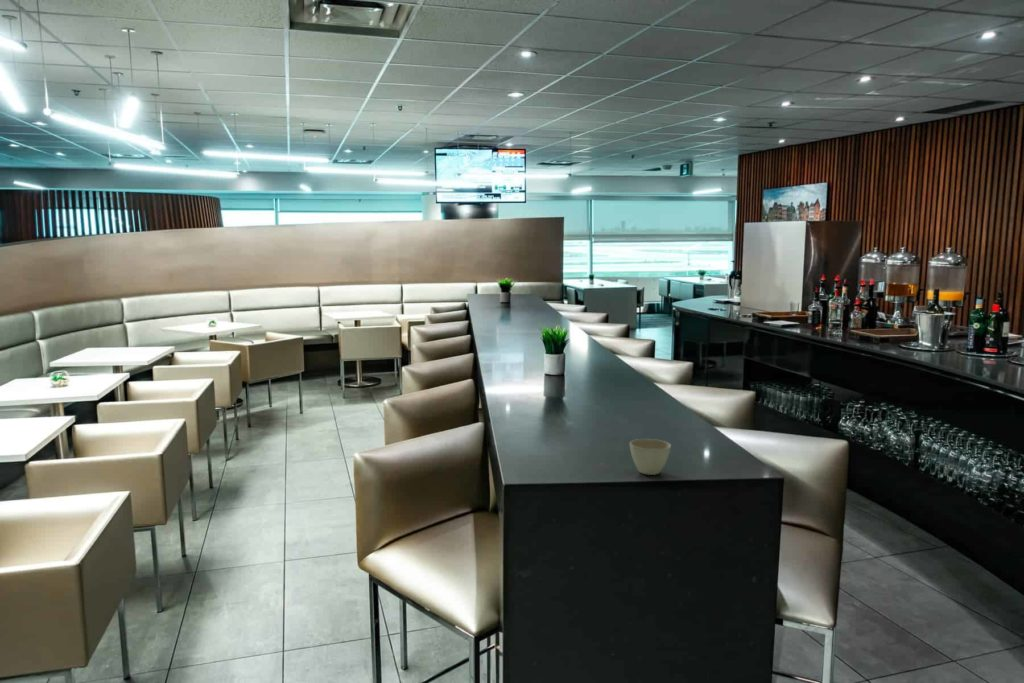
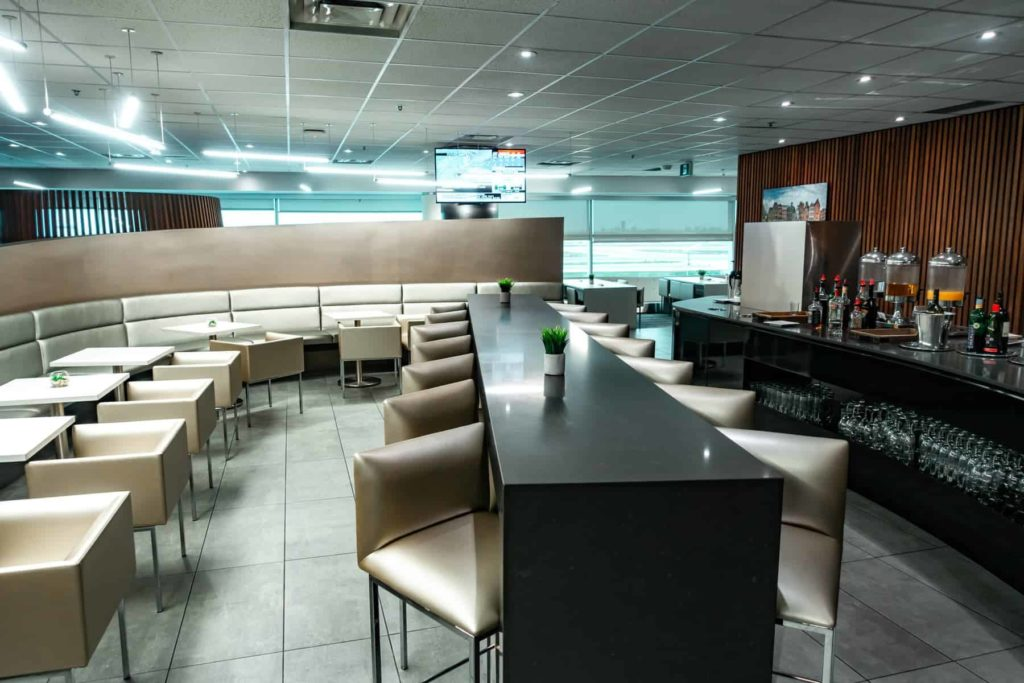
- flower pot [629,438,672,476]
